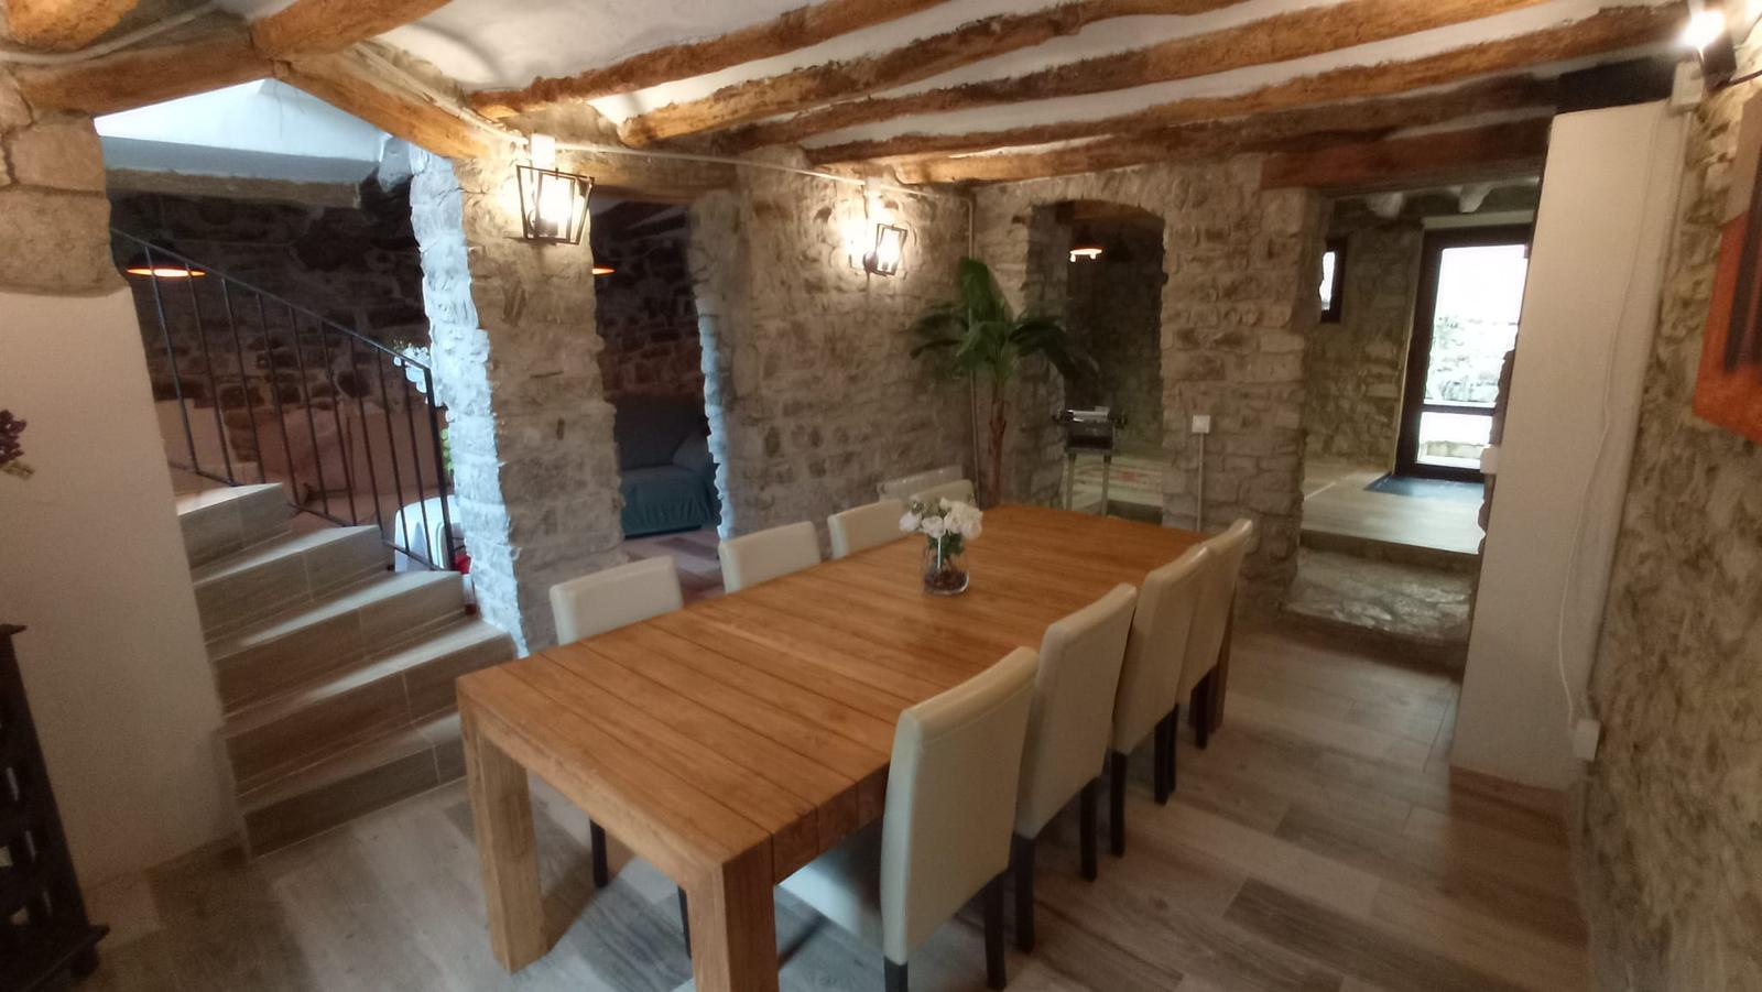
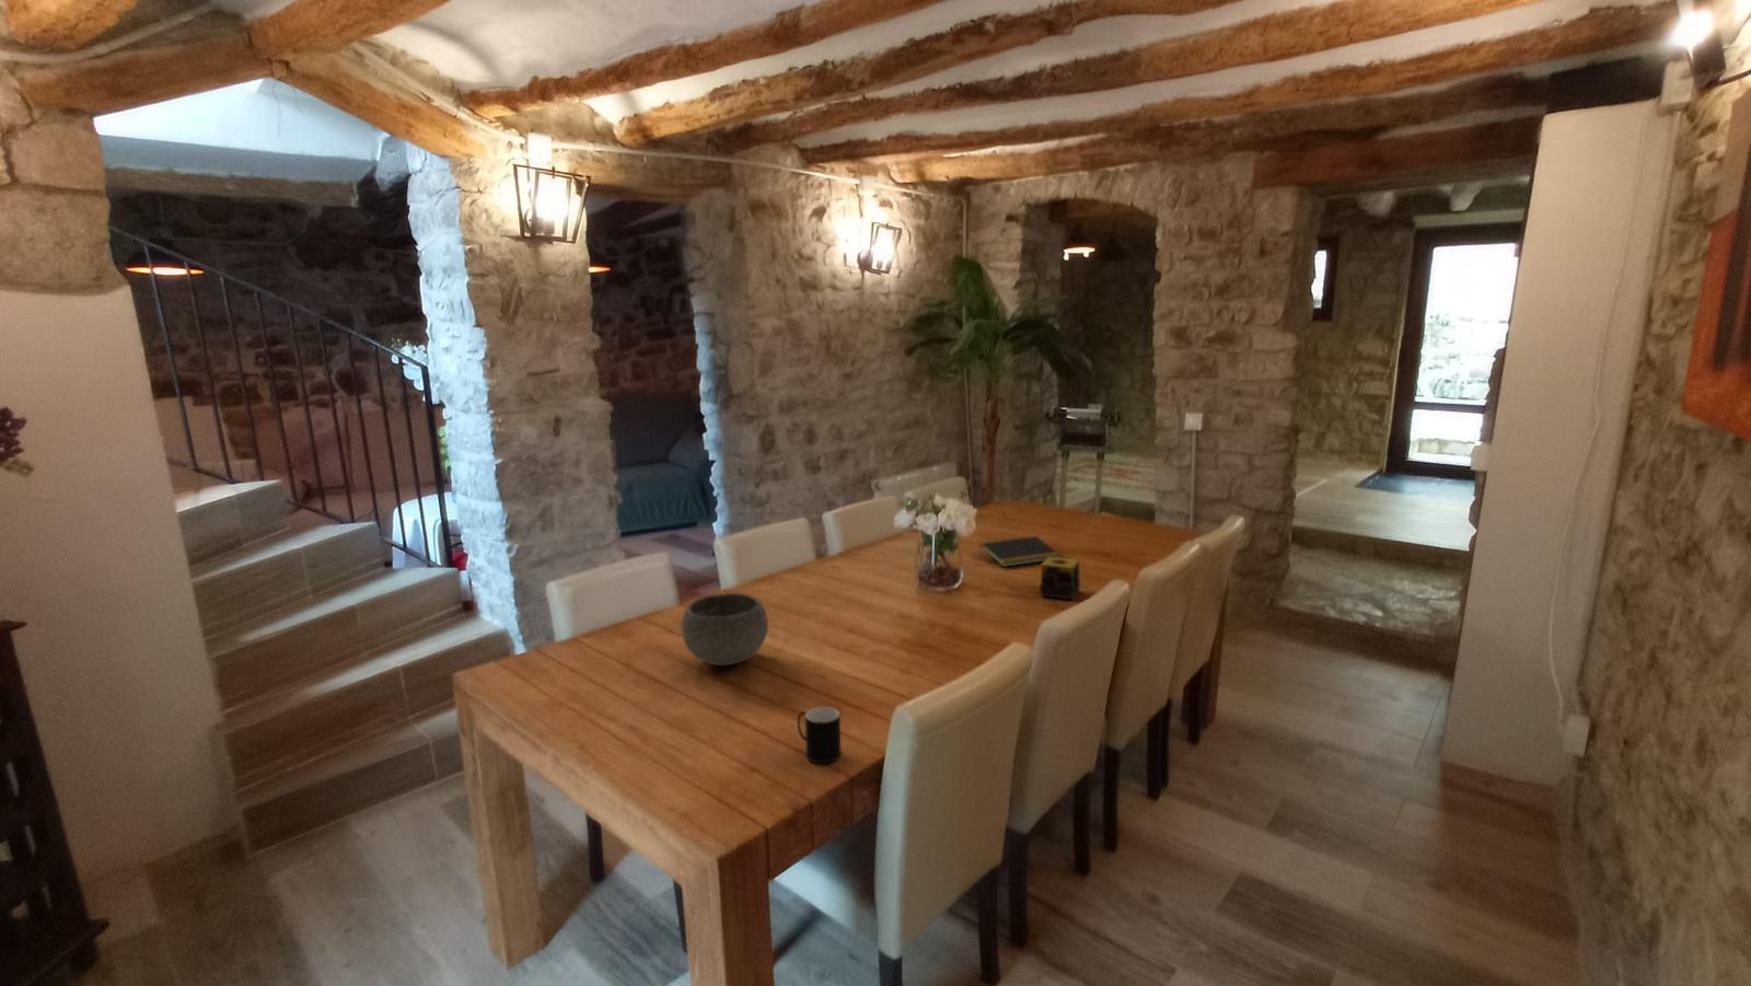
+ bowl [681,592,770,666]
+ cup [796,706,842,764]
+ candle [1039,557,1081,601]
+ notepad [978,535,1063,568]
